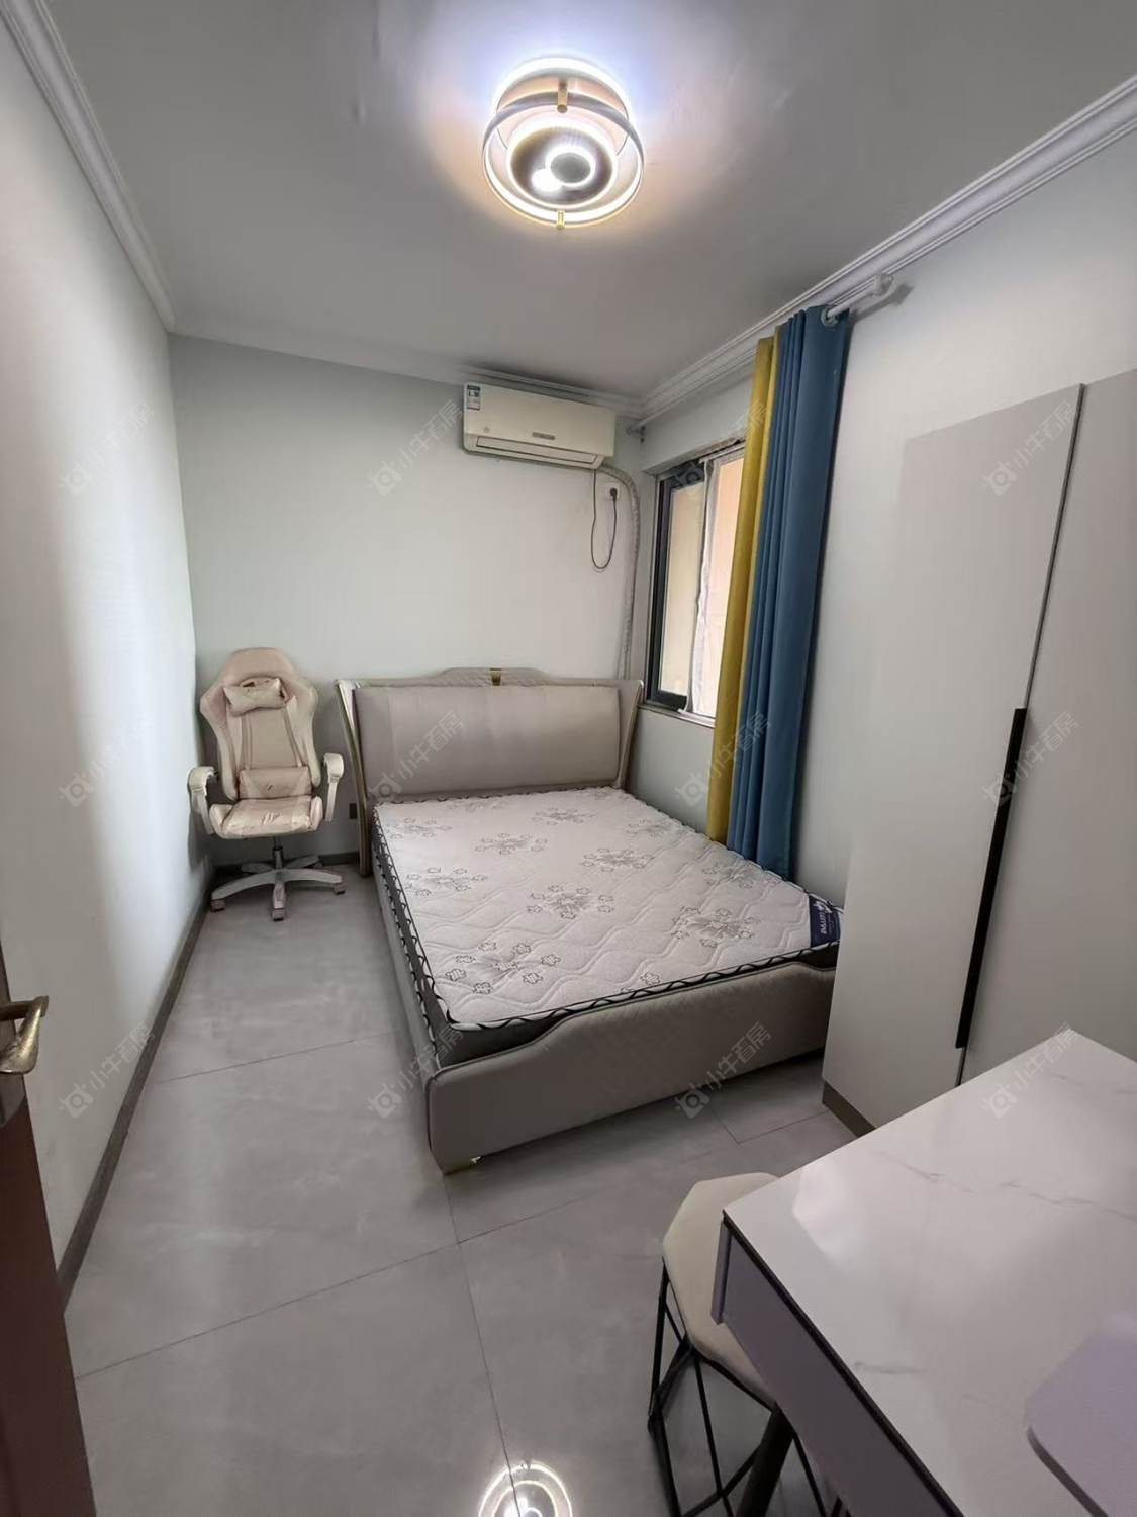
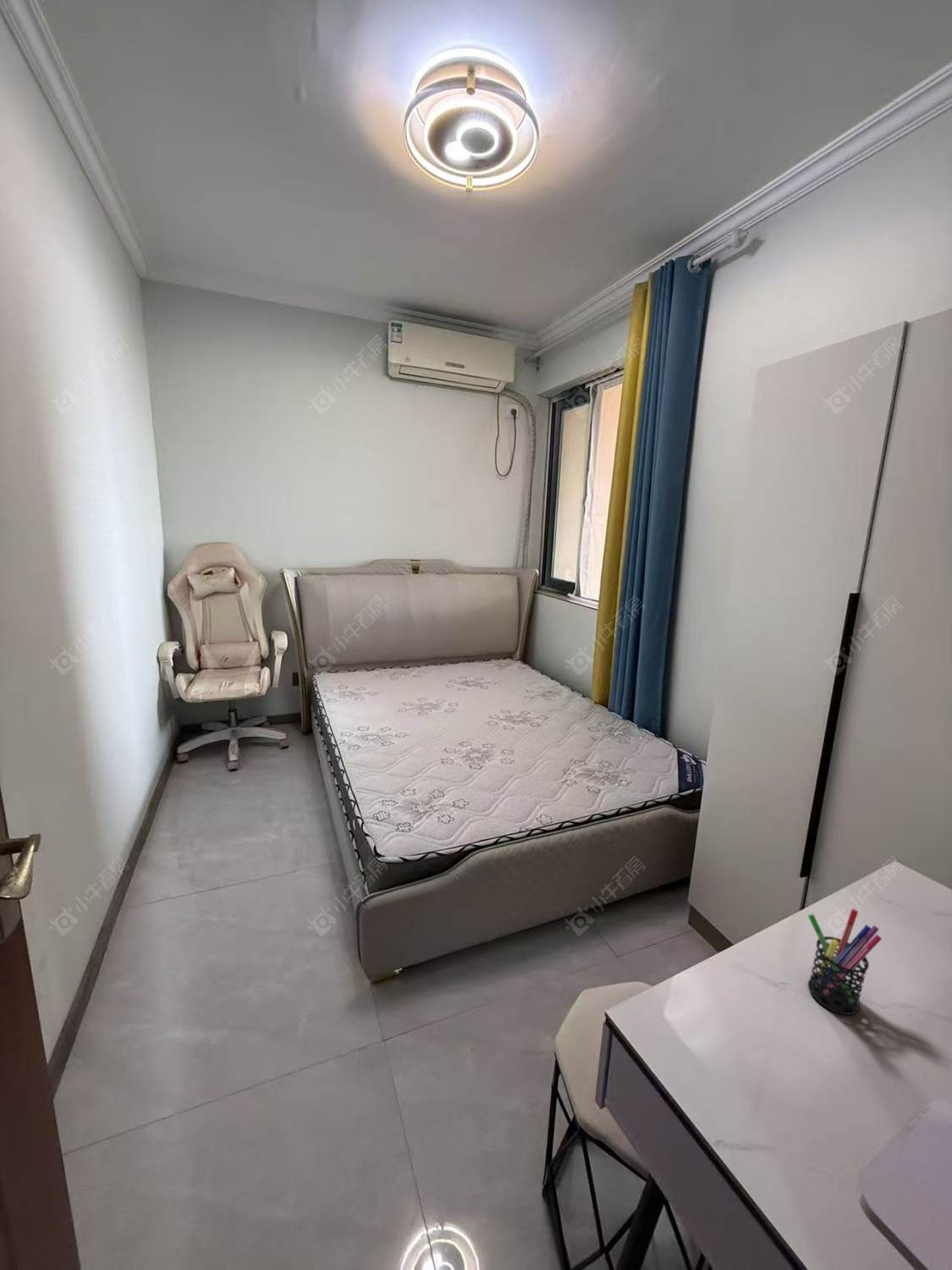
+ pen holder [807,908,883,1015]
